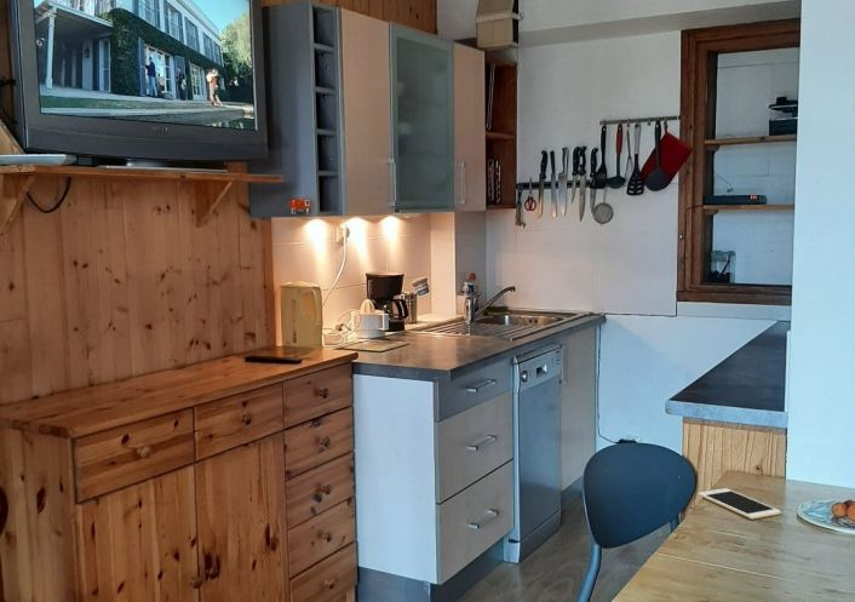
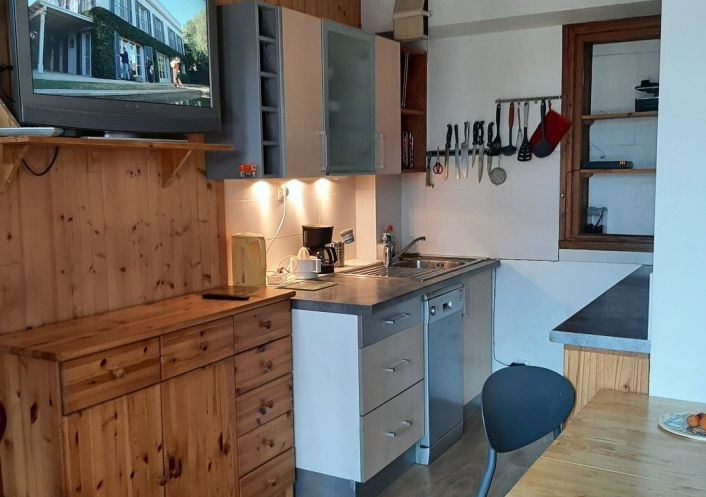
- cell phone [698,487,781,520]
